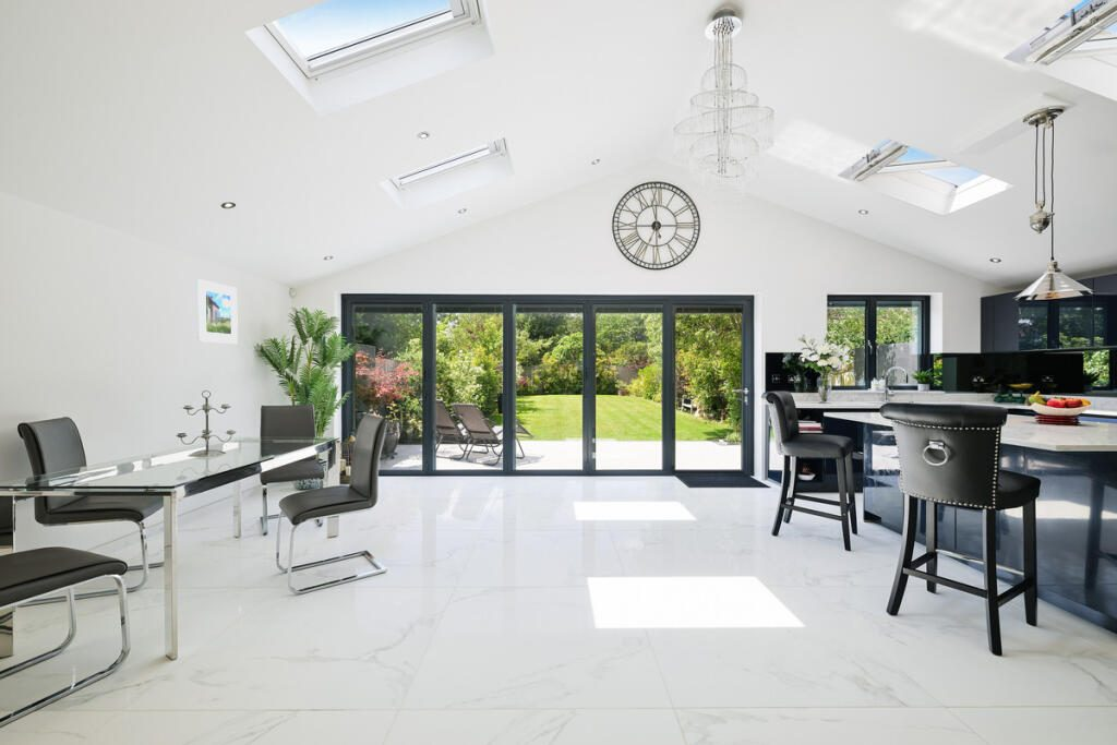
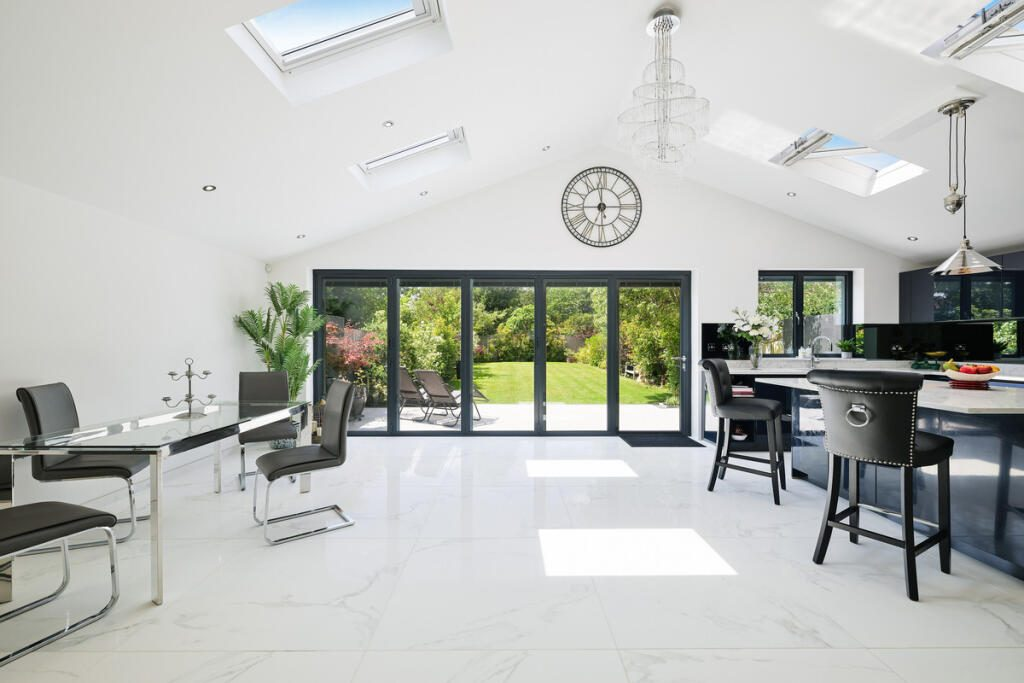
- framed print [195,278,239,345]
